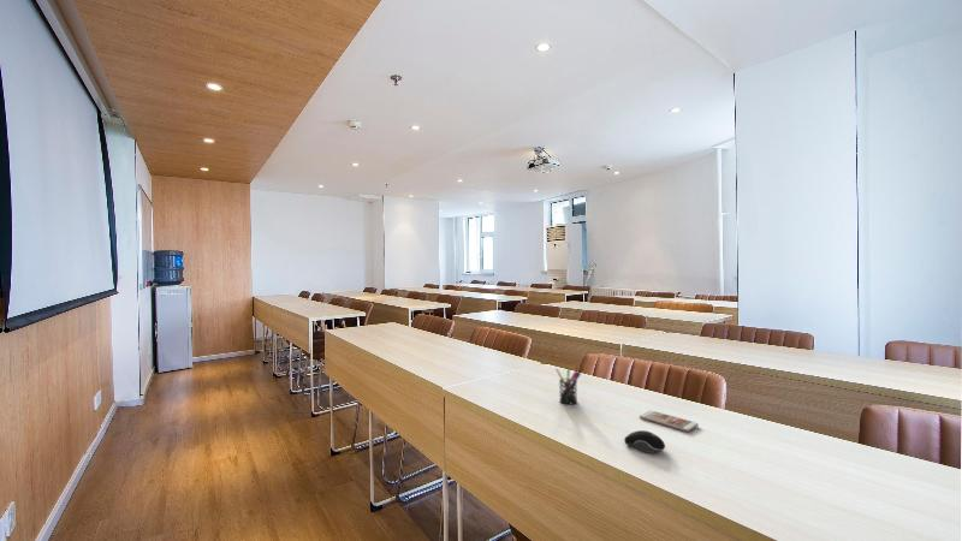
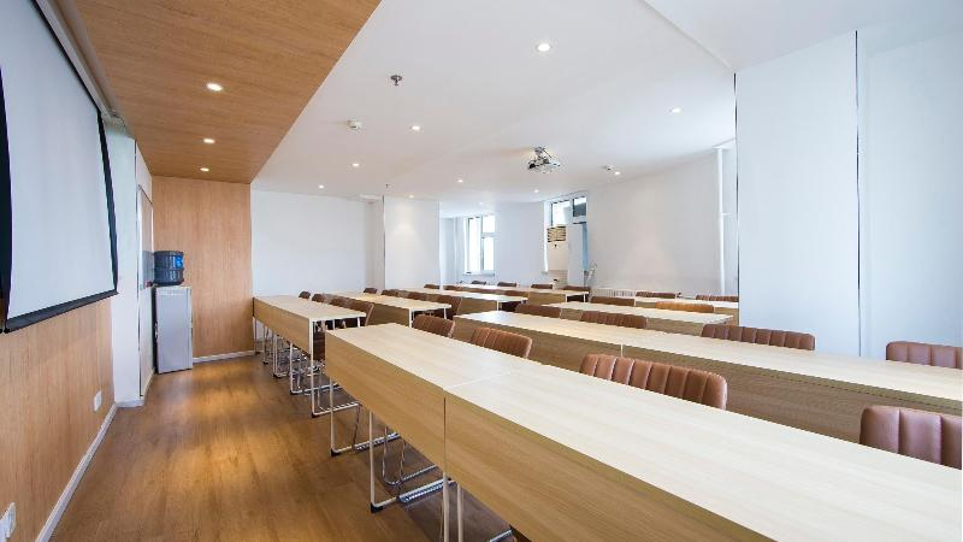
- smartphone [639,409,700,433]
- computer mouse [623,429,666,454]
- pen holder [554,364,582,405]
